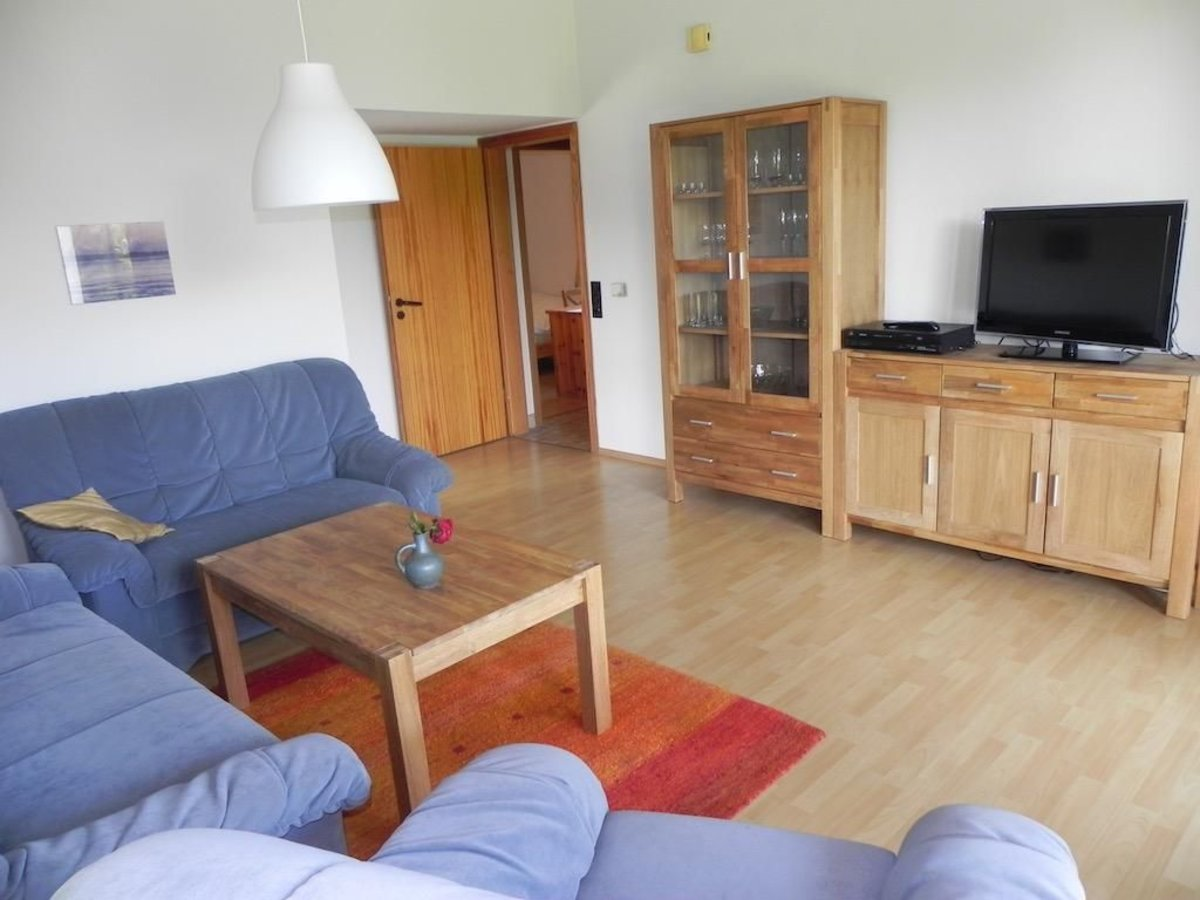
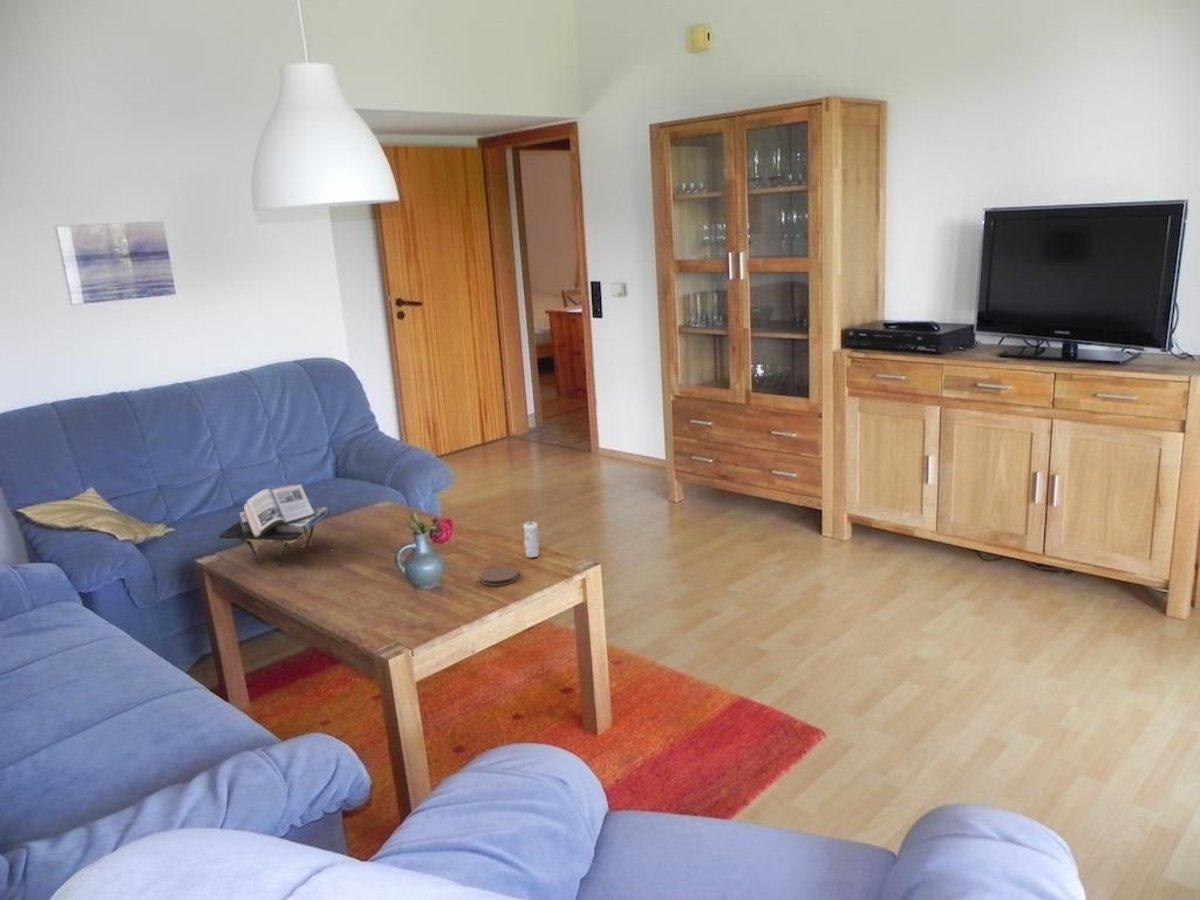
+ coaster [479,566,519,587]
+ magazine [218,483,330,567]
+ candle [522,517,540,559]
